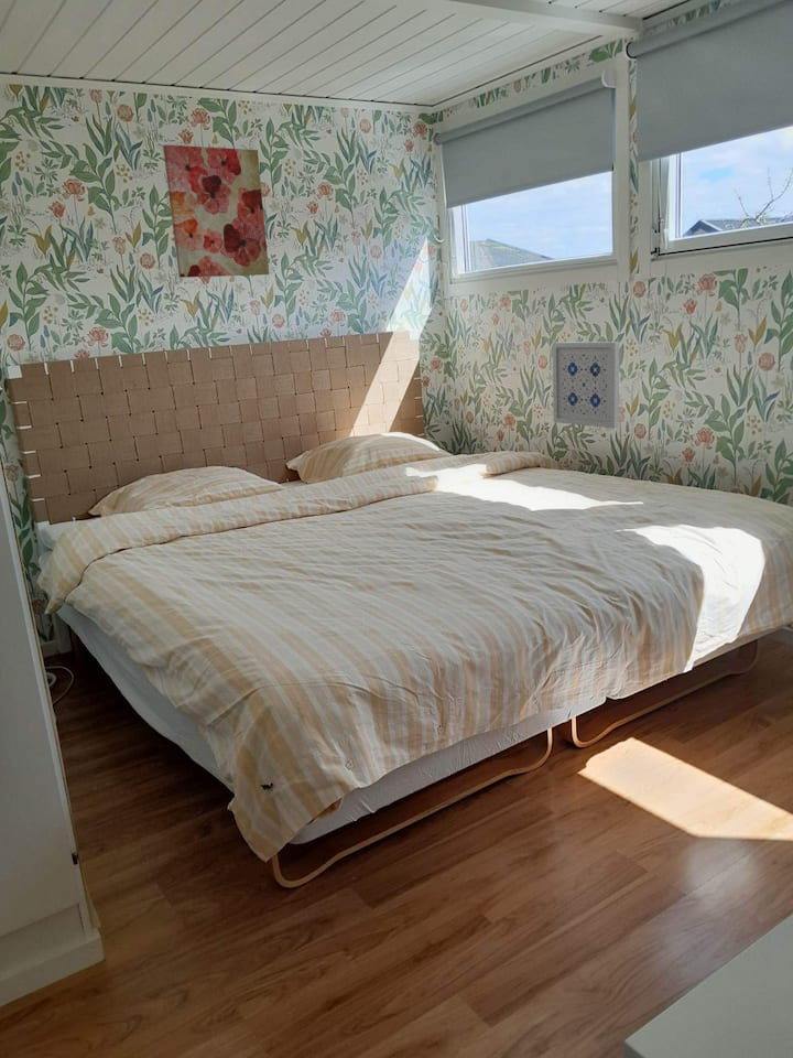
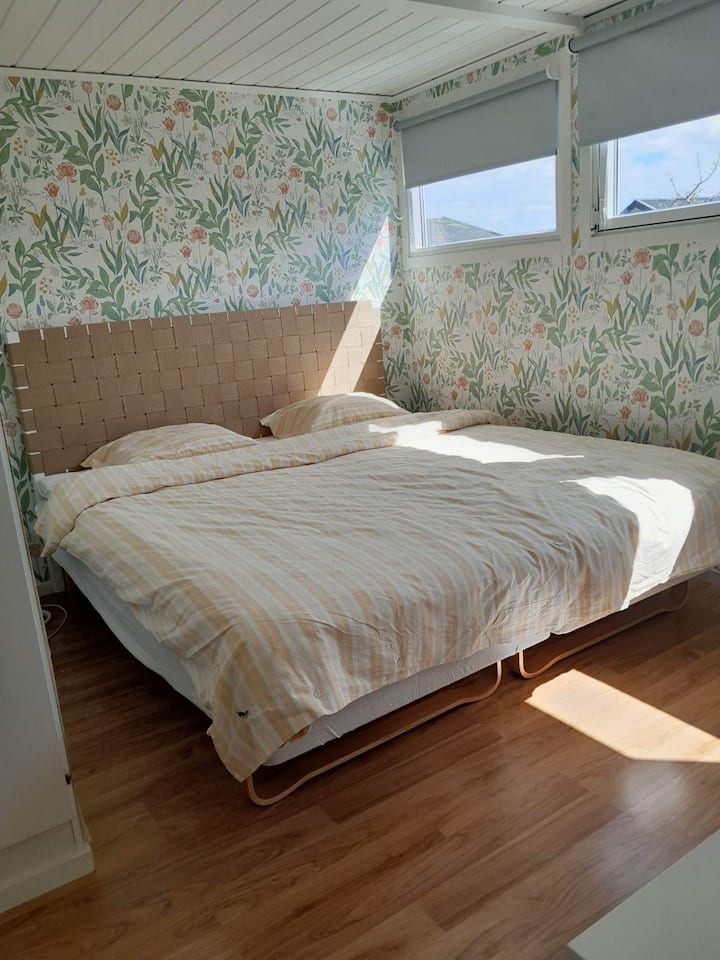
- wall art [552,341,620,430]
- wall art [162,143,270,279]
